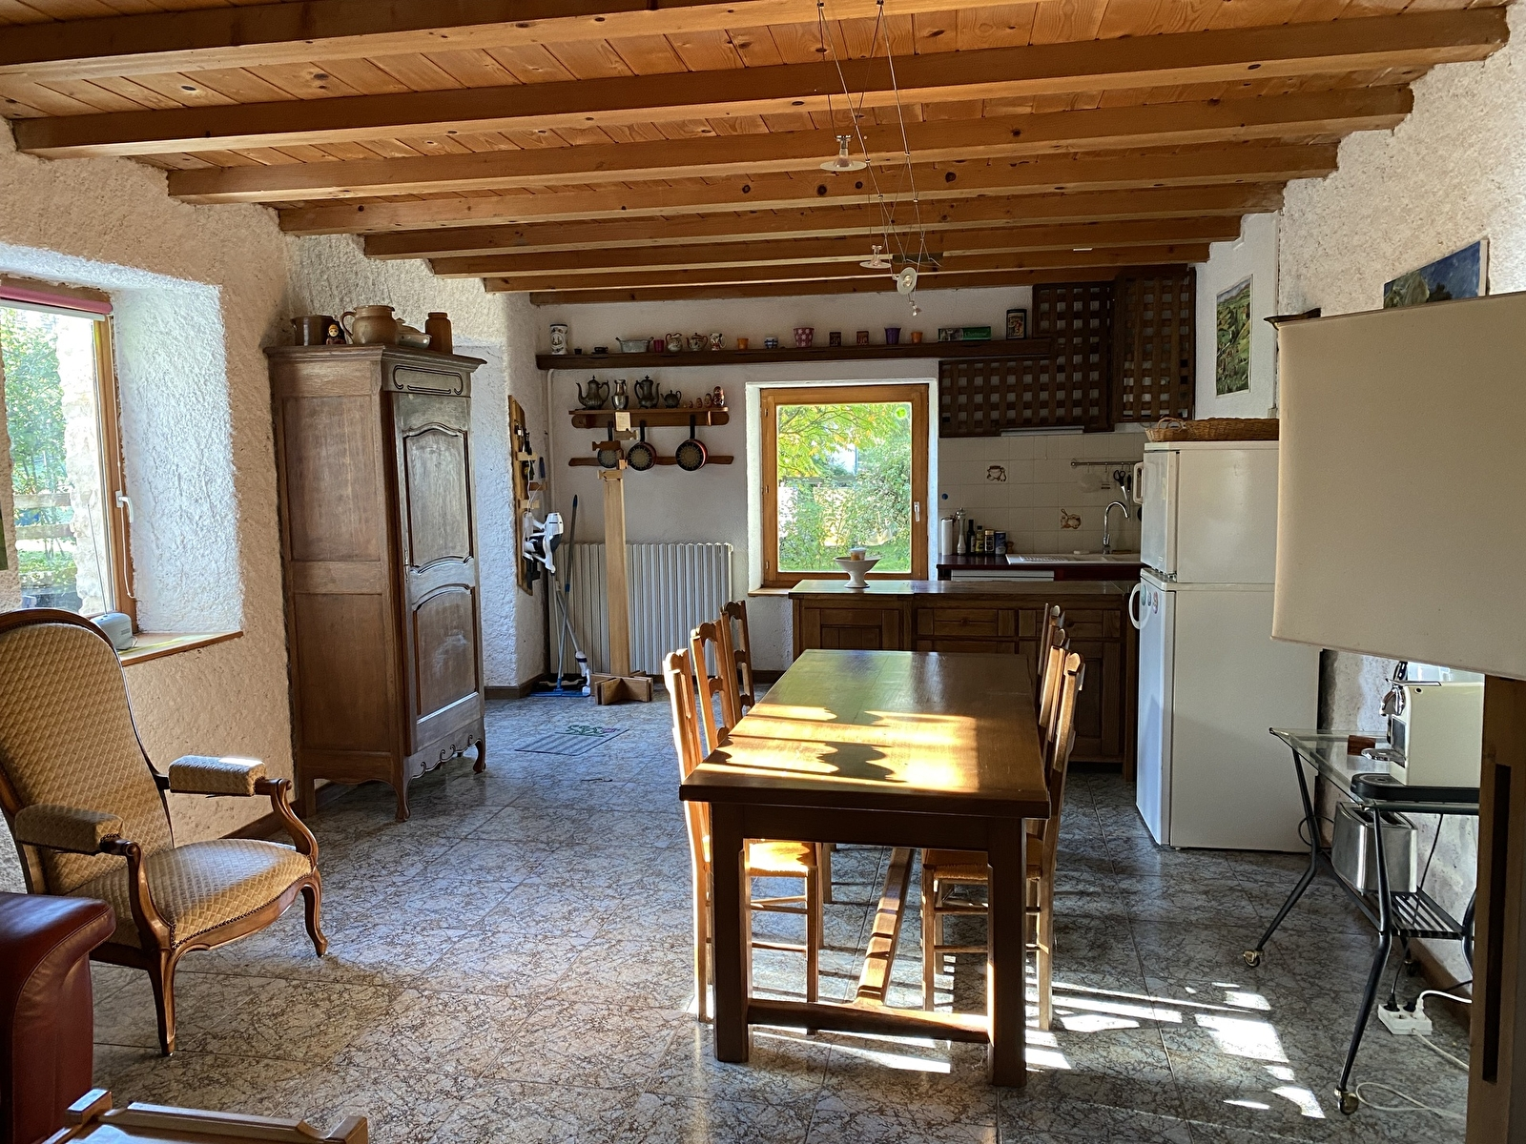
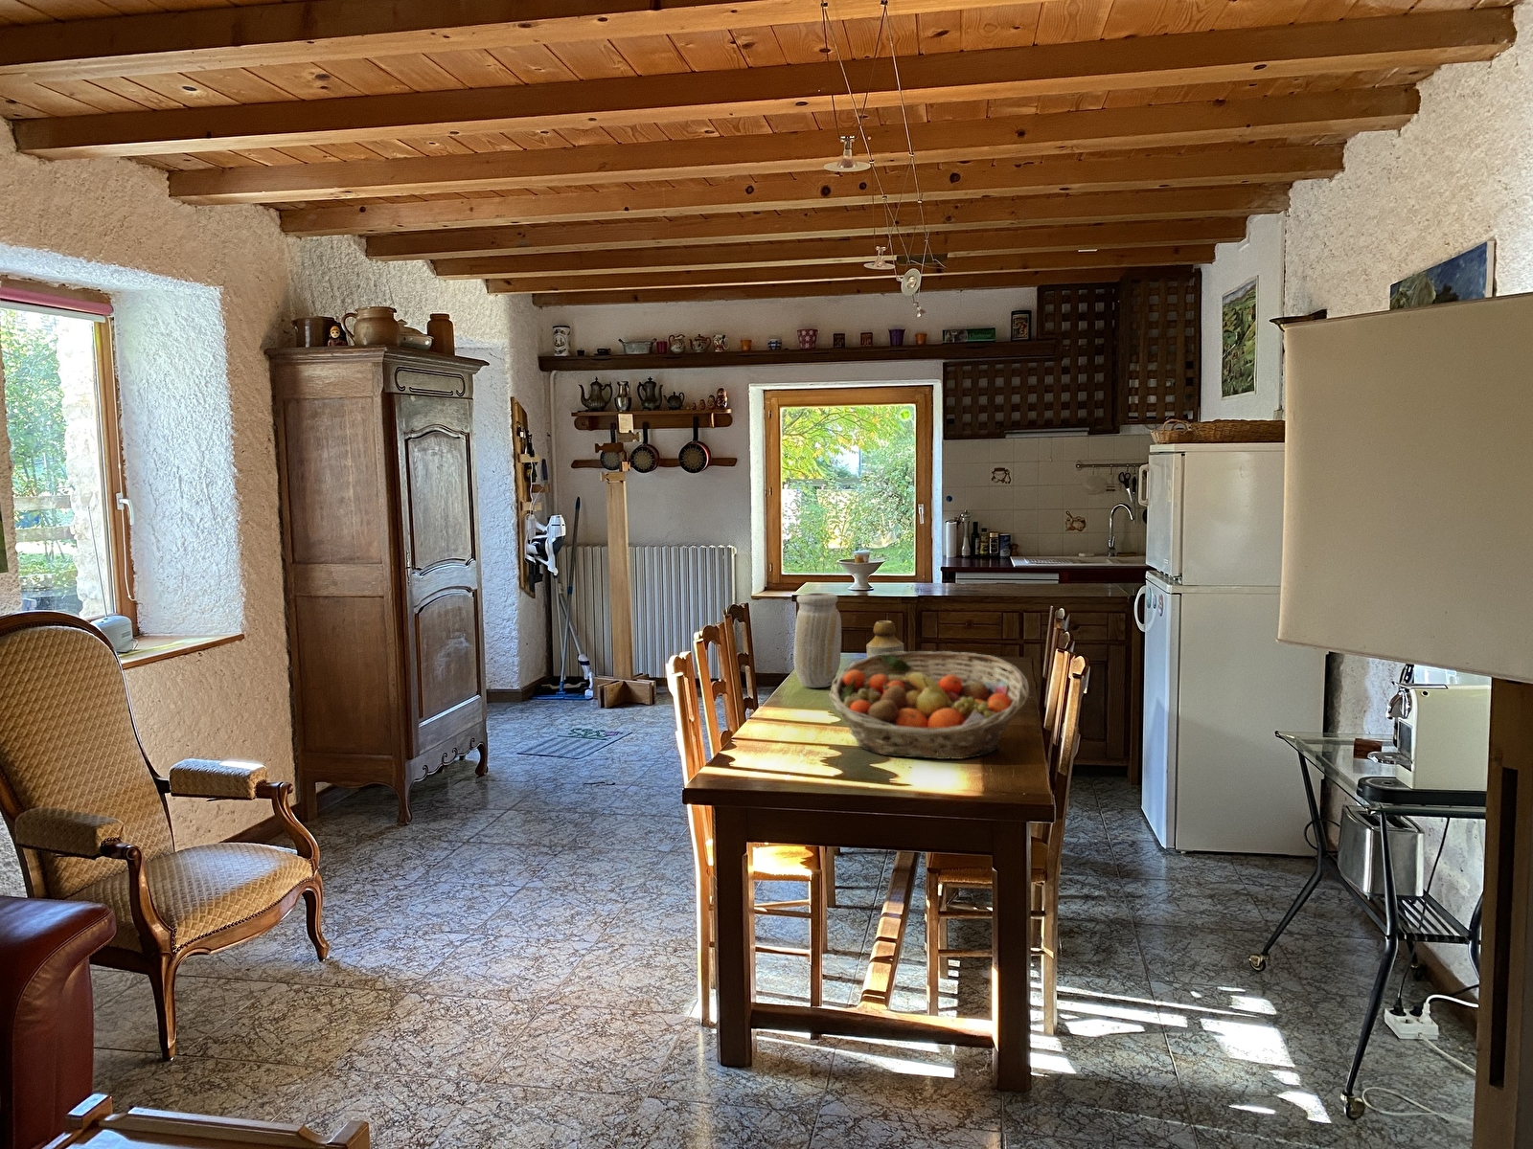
+ vase [793,591,843,688]
+ bottle [865,619,904,657]
+ fruit basket [828,651,1030,760]
